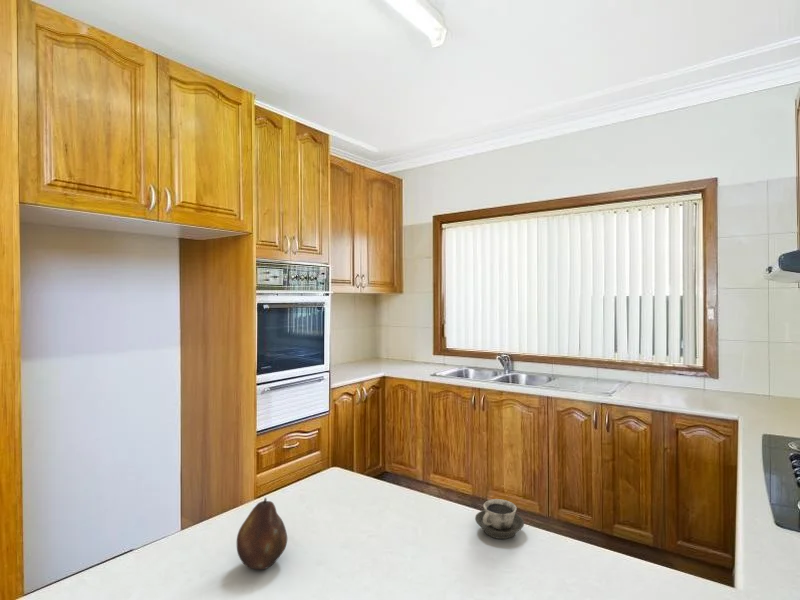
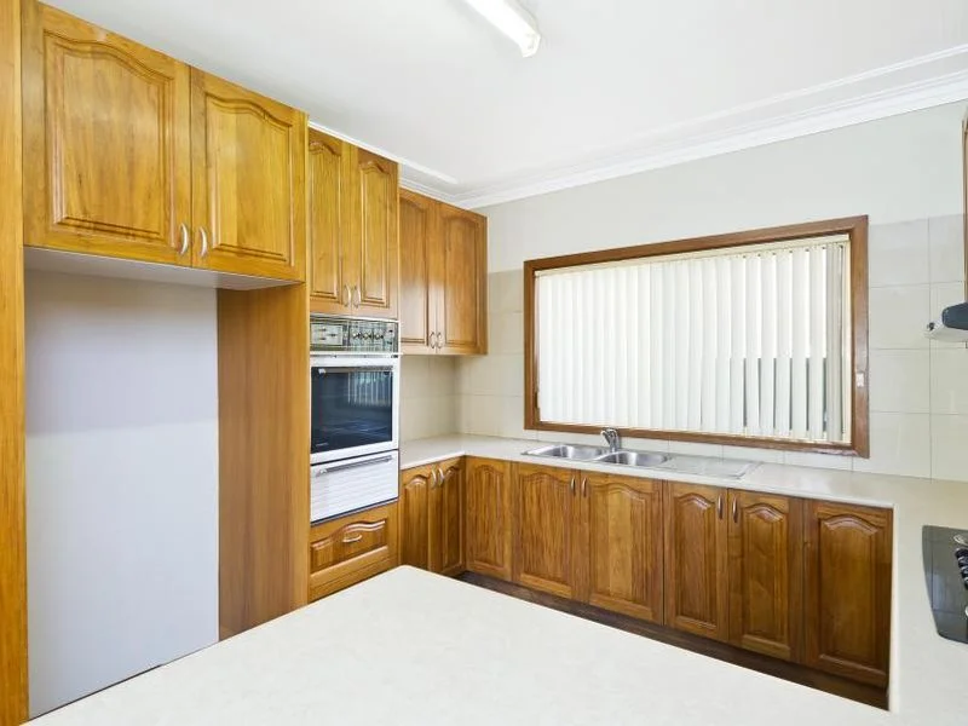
- fruit [236,497,288,571]
- cup [474,498,525,540]
